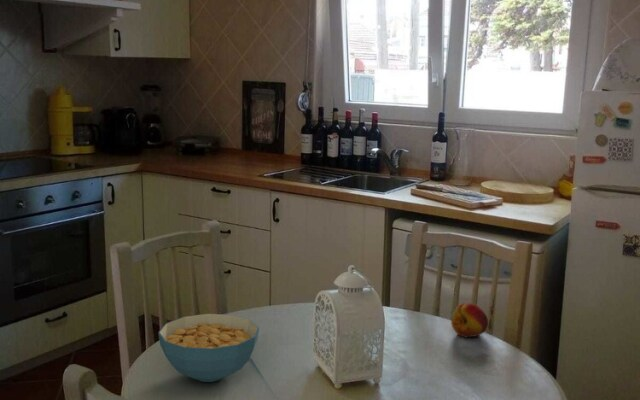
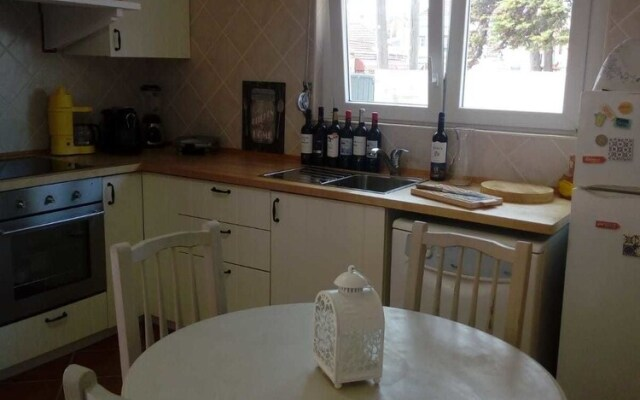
- fruit [451,302,489,339]
- cereal bowl [157,313,260,383]
